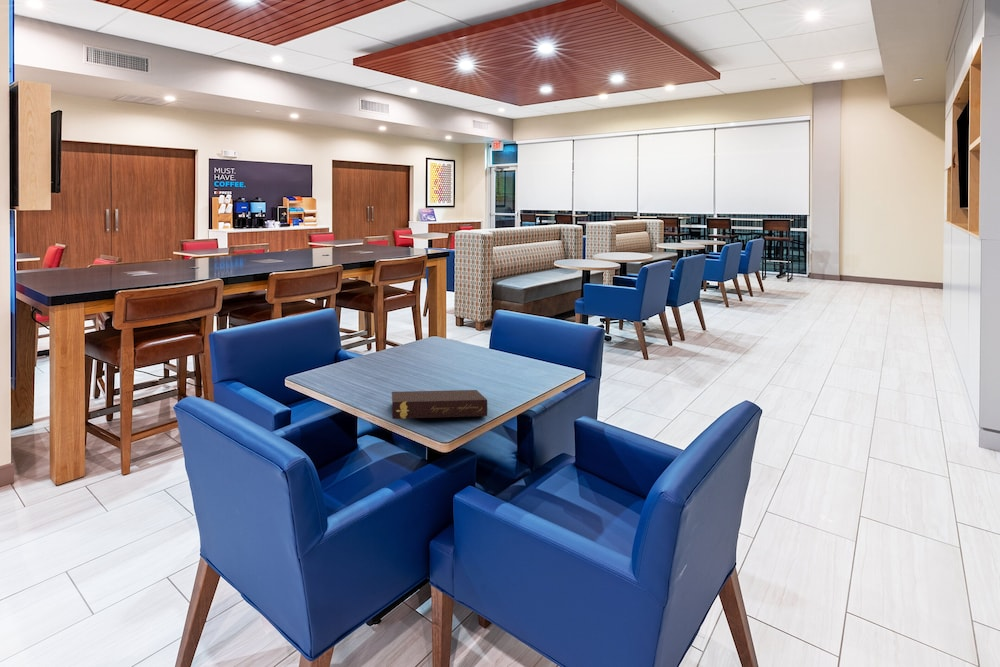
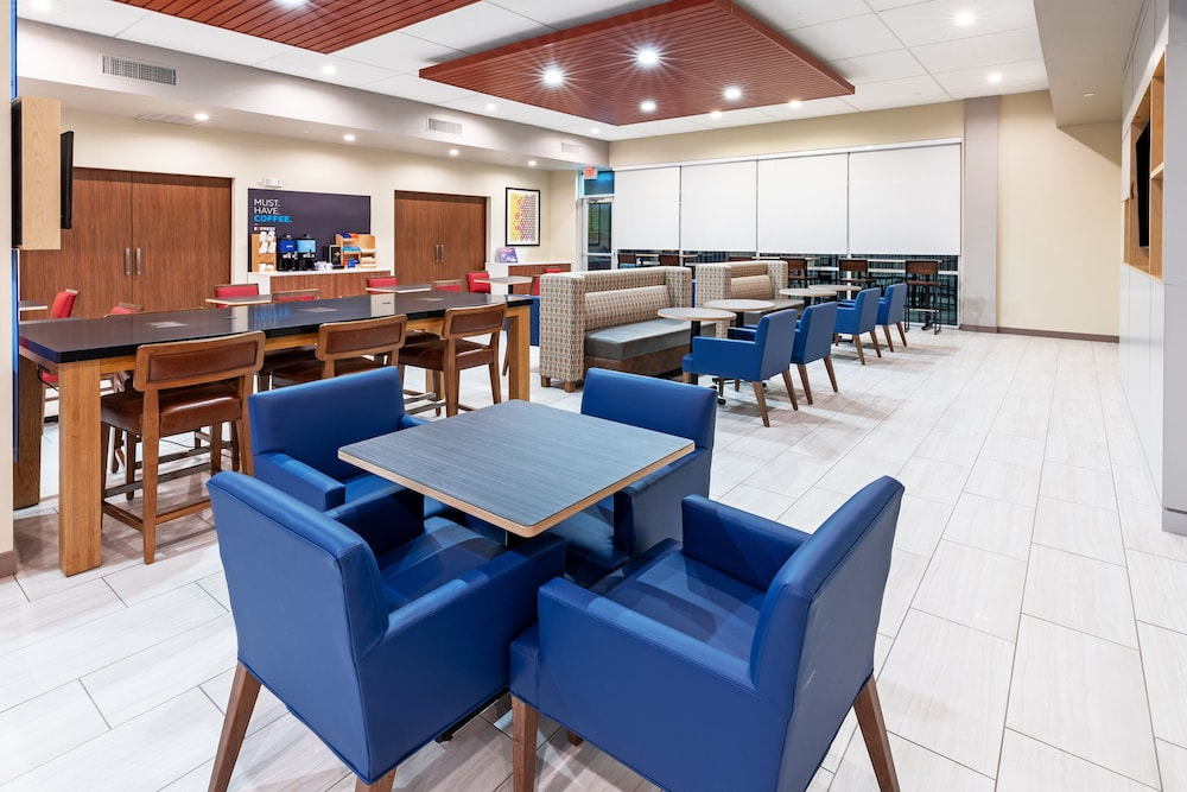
- book [391,389,488,420]
